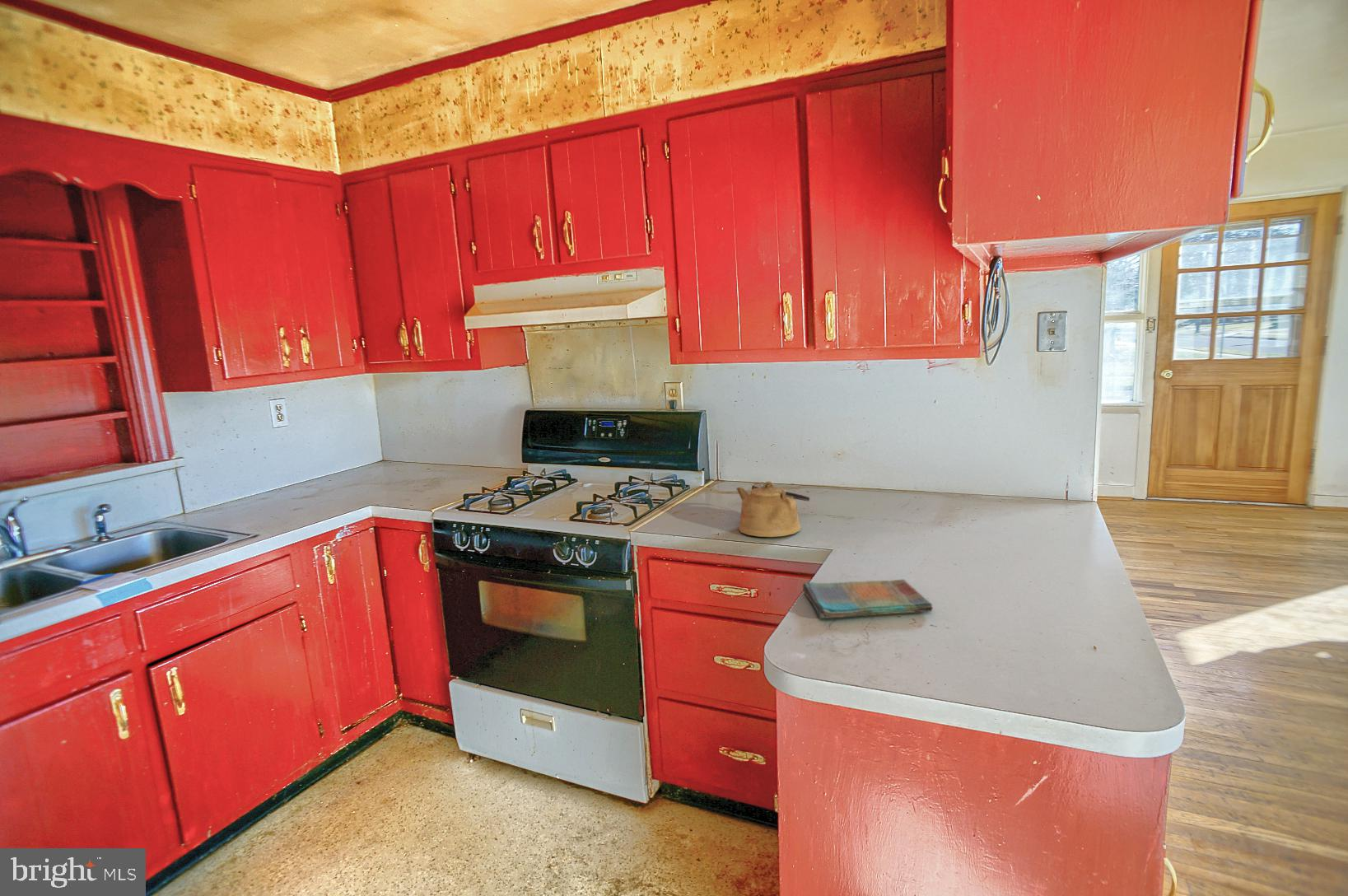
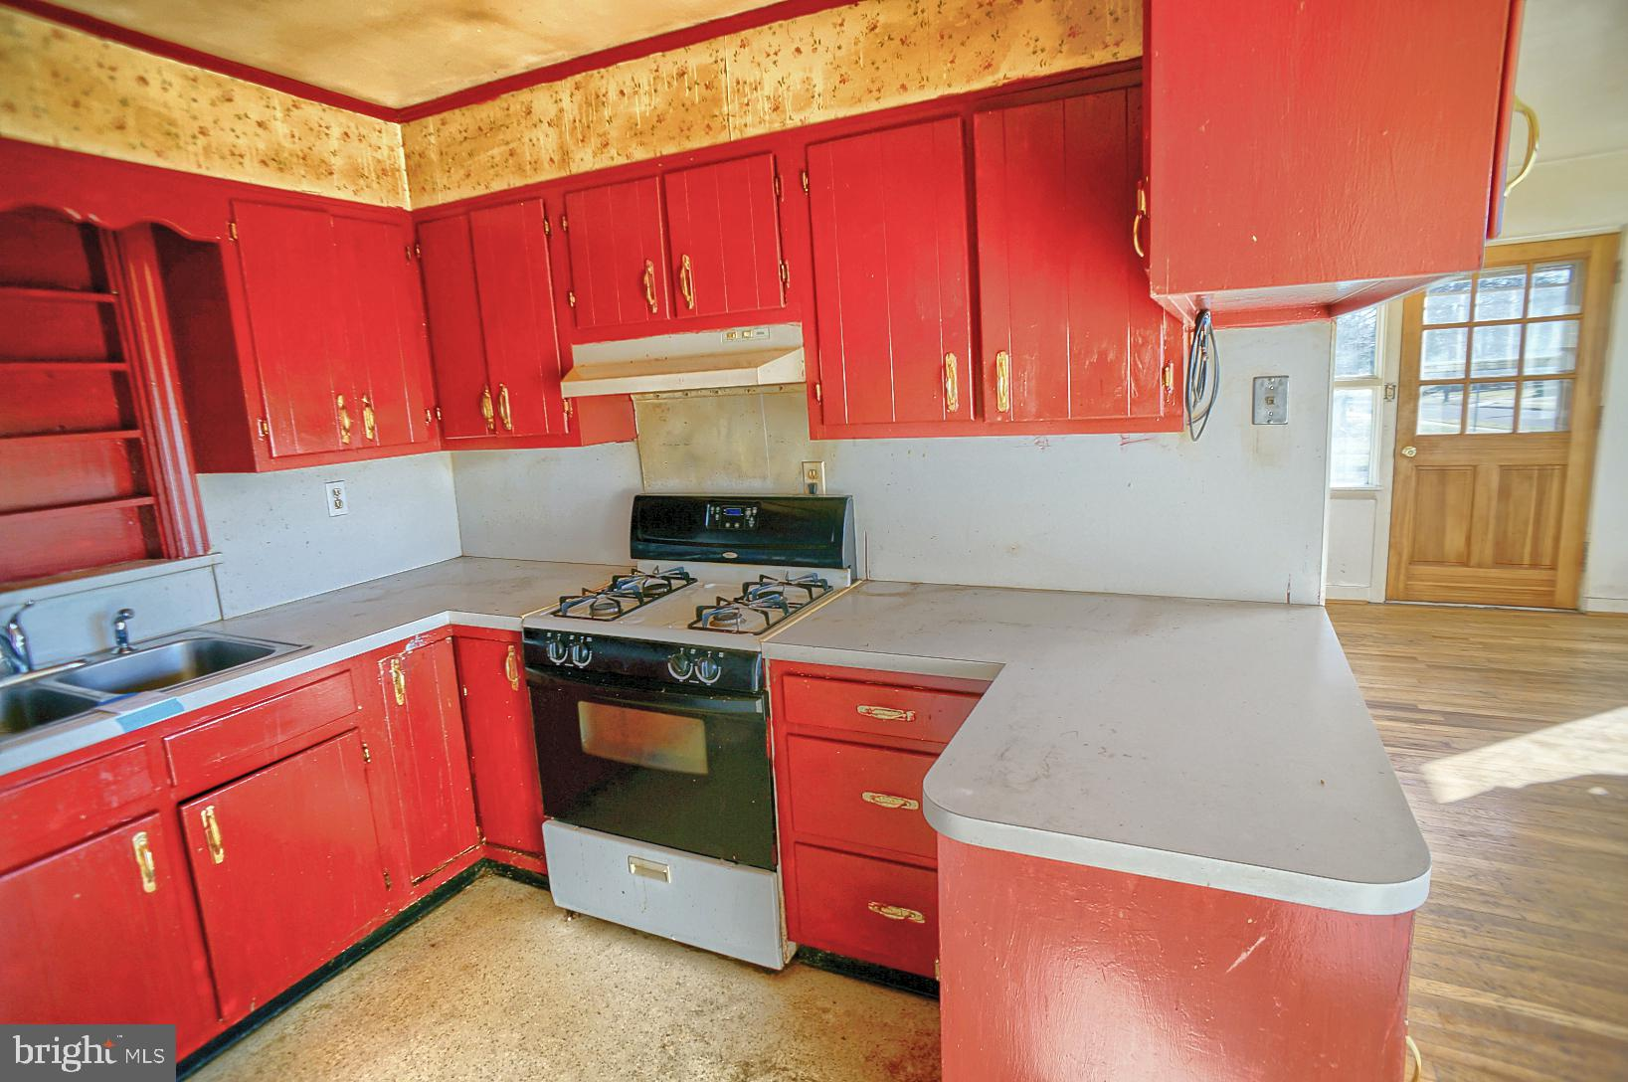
- kettle [735,480,810,538]
- dish towel [802,578,934,619]
